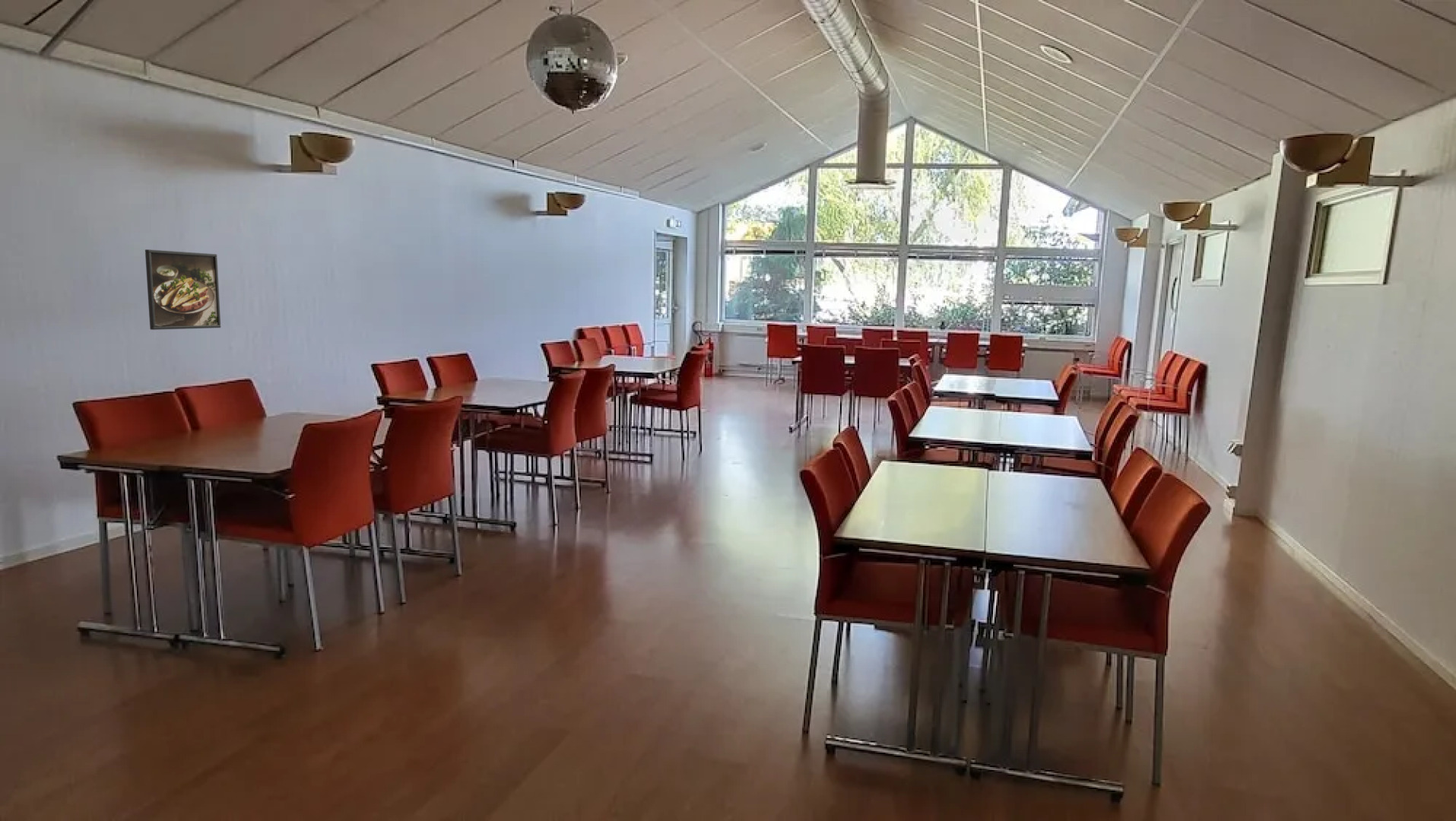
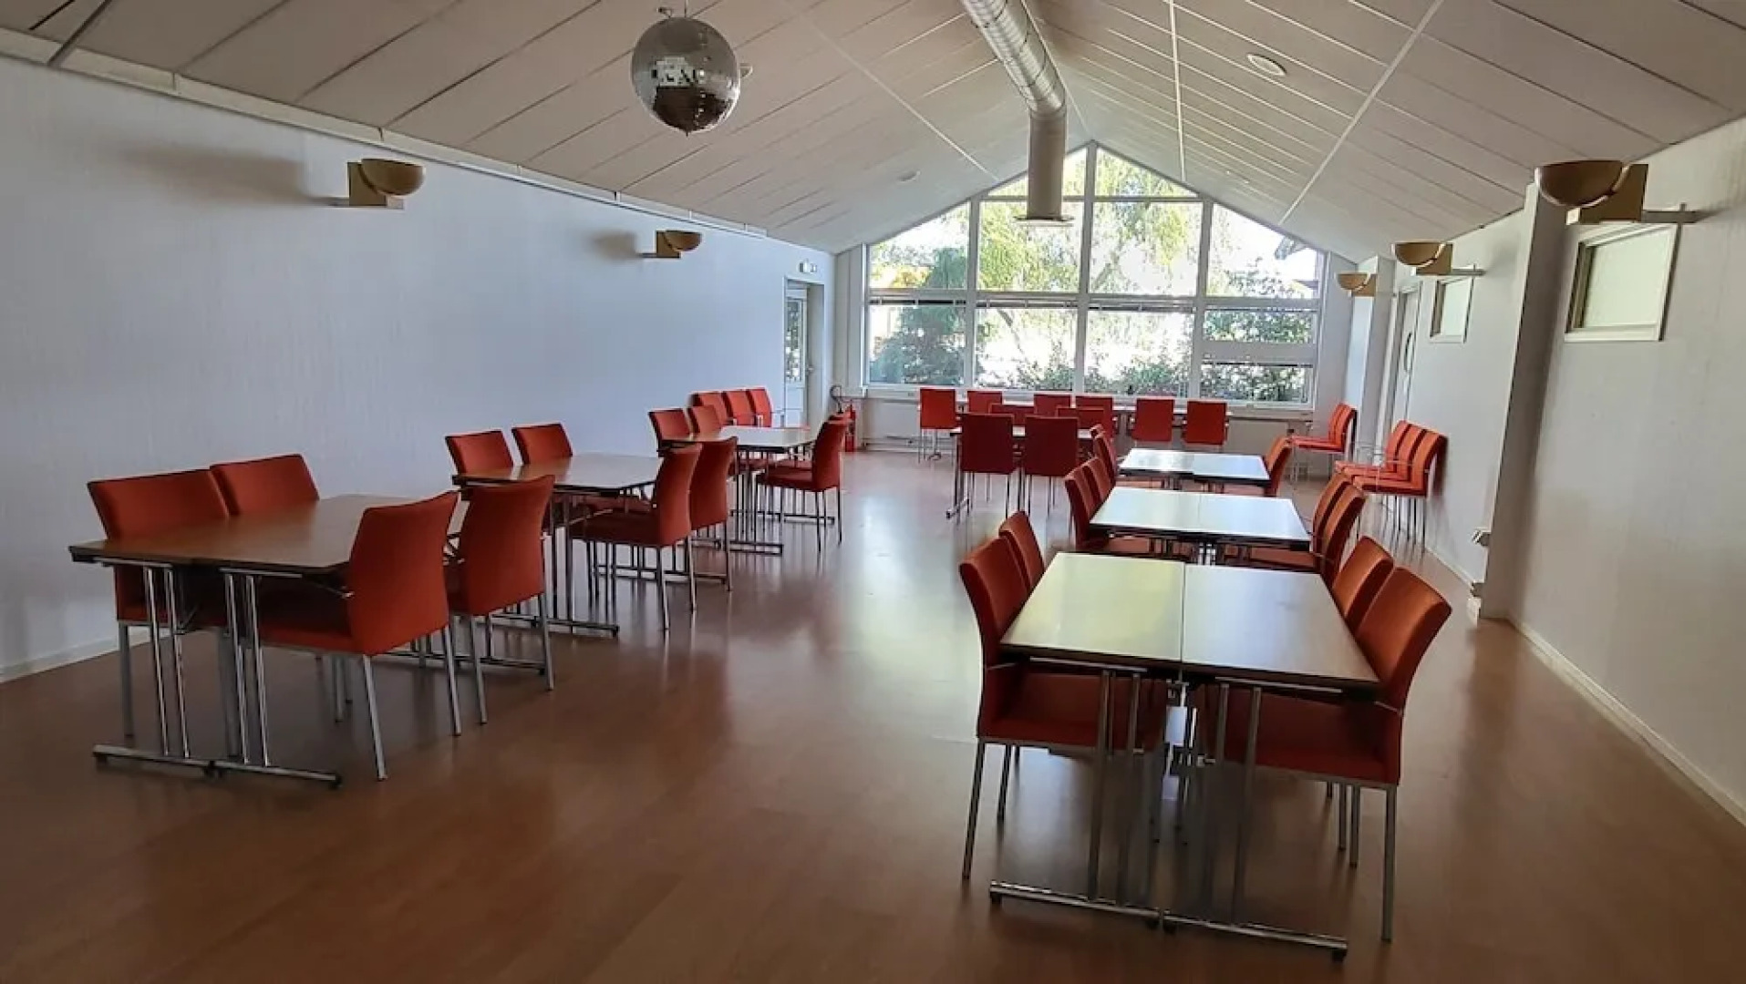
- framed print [144,249,221,331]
